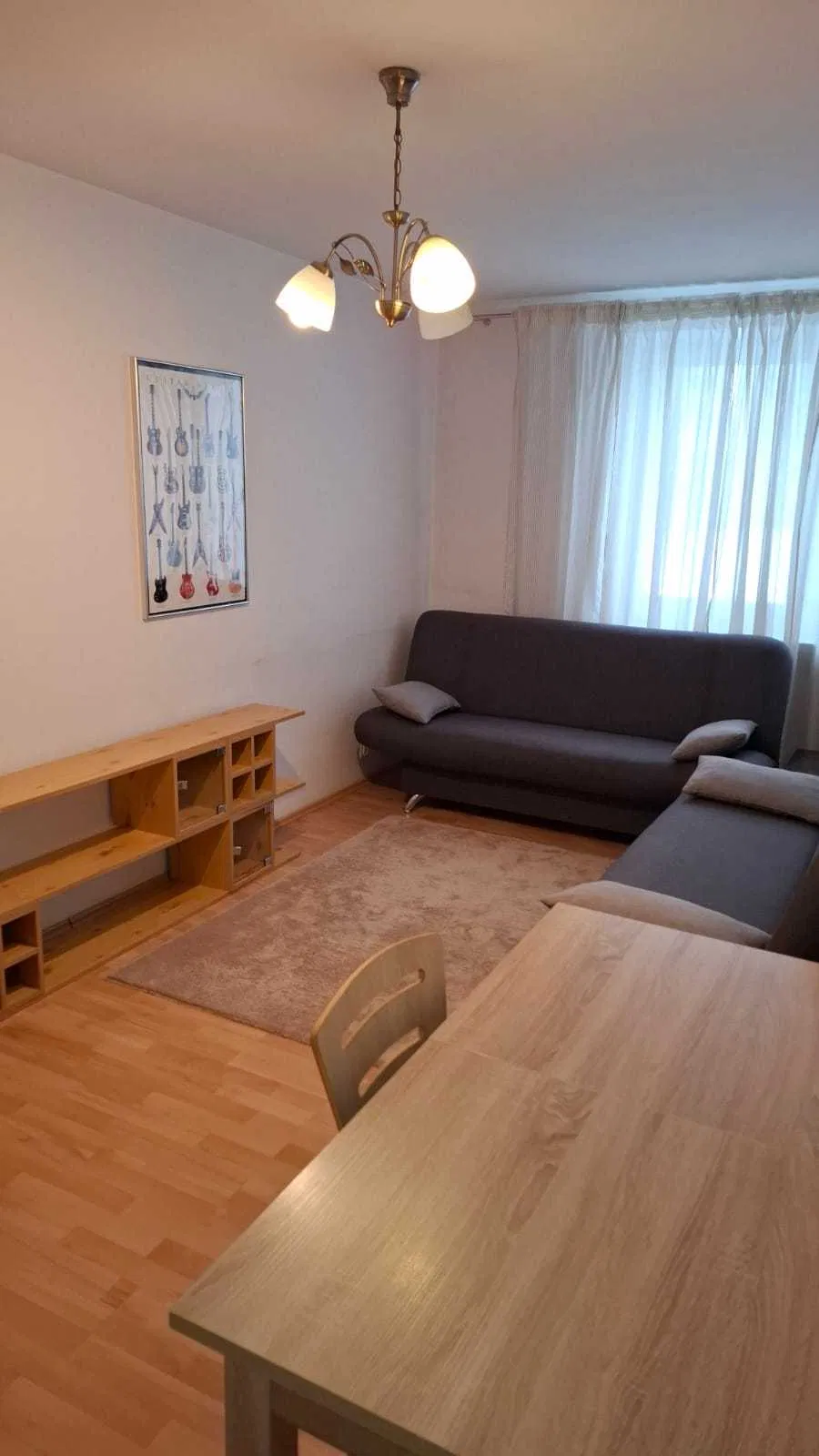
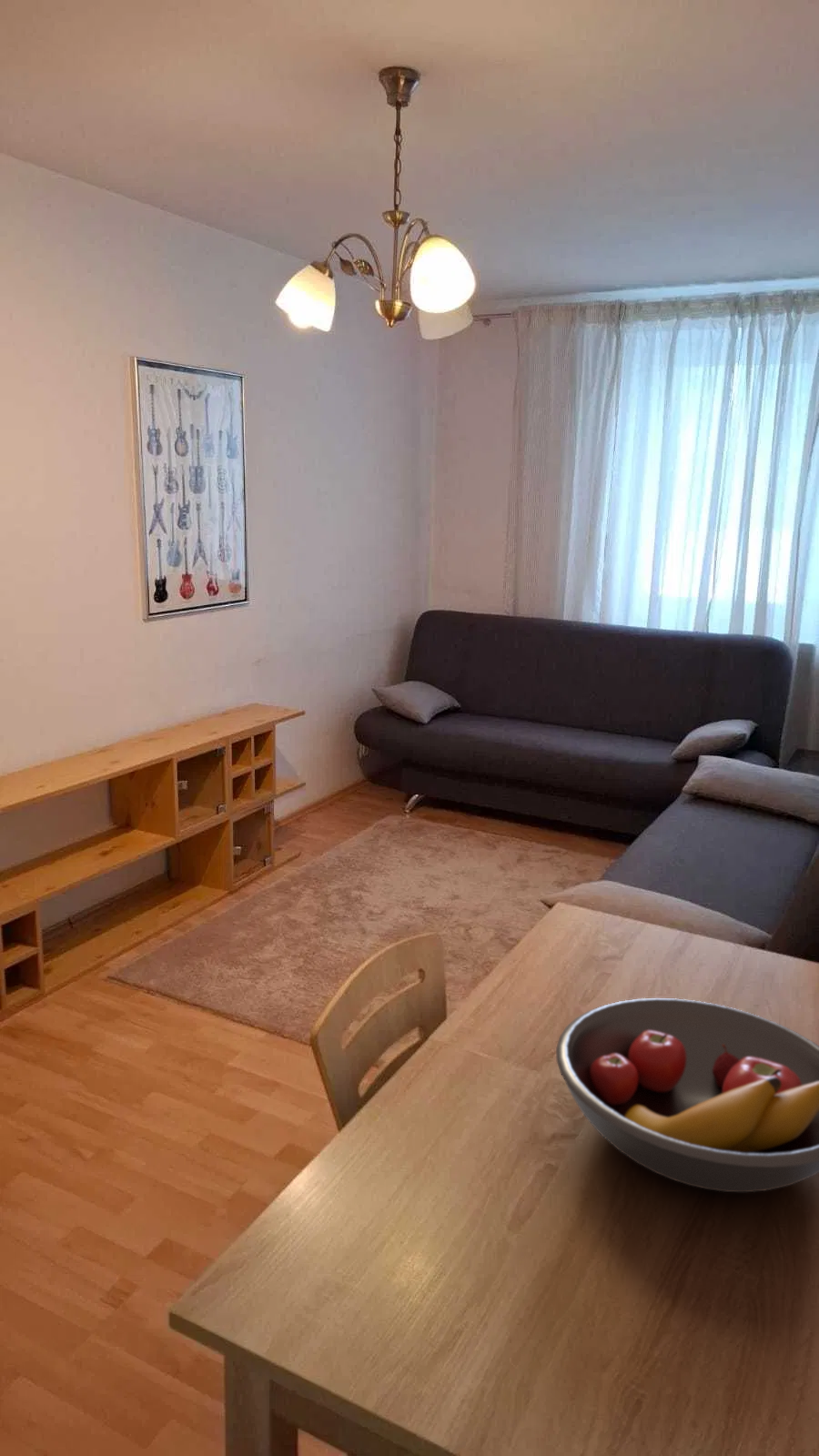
+ fruit bowl [555,997,819,1193]
